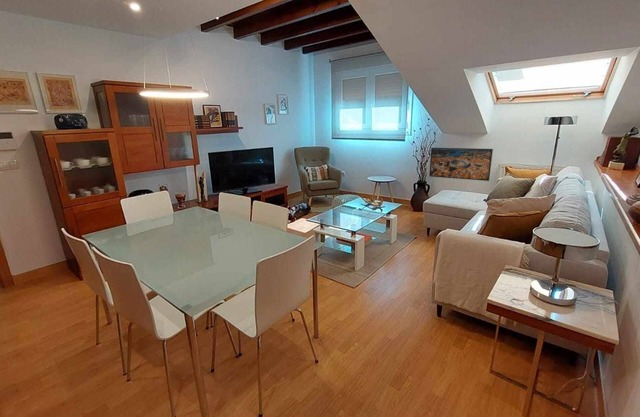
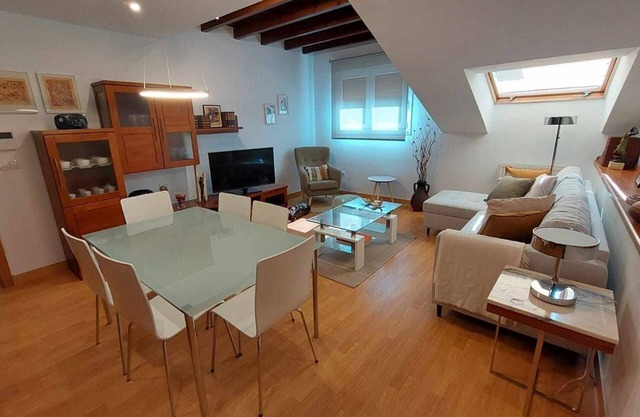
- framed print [428,147,494,182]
